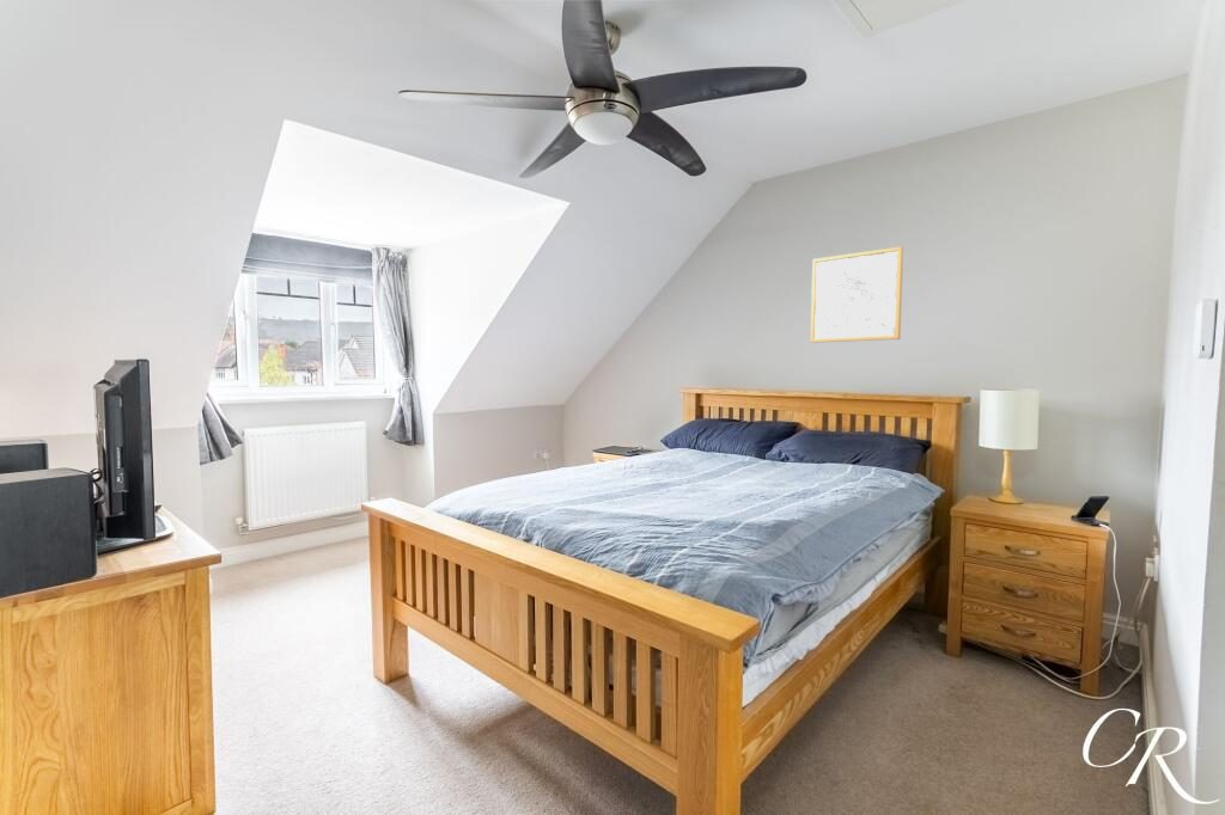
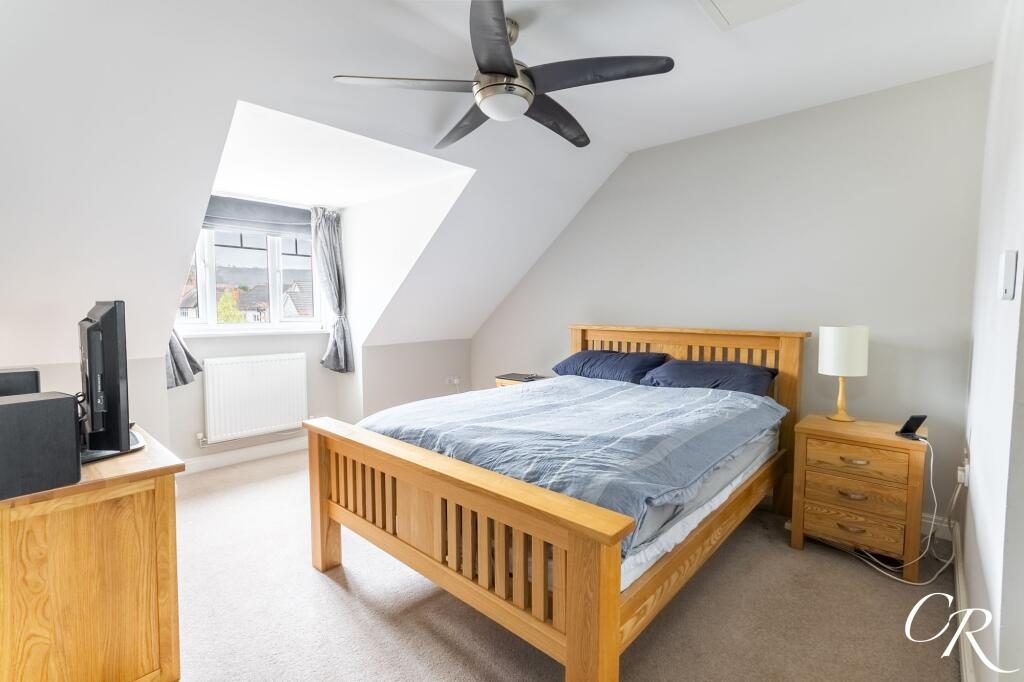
- wall art [810,246,904,344]
